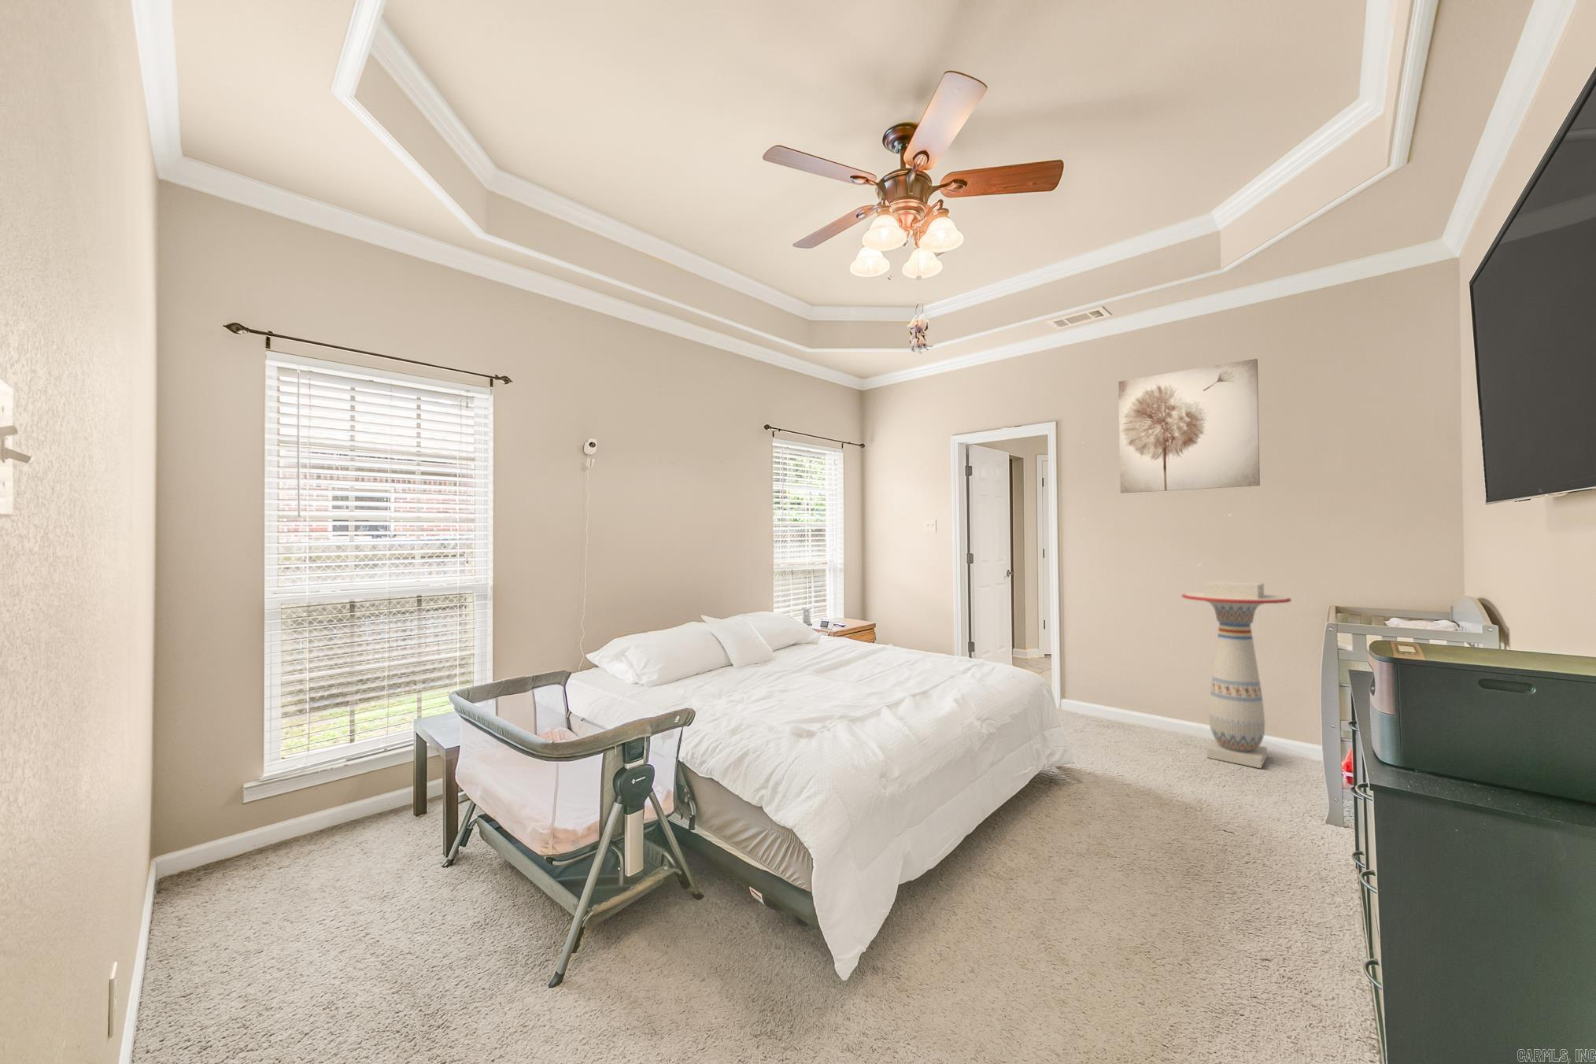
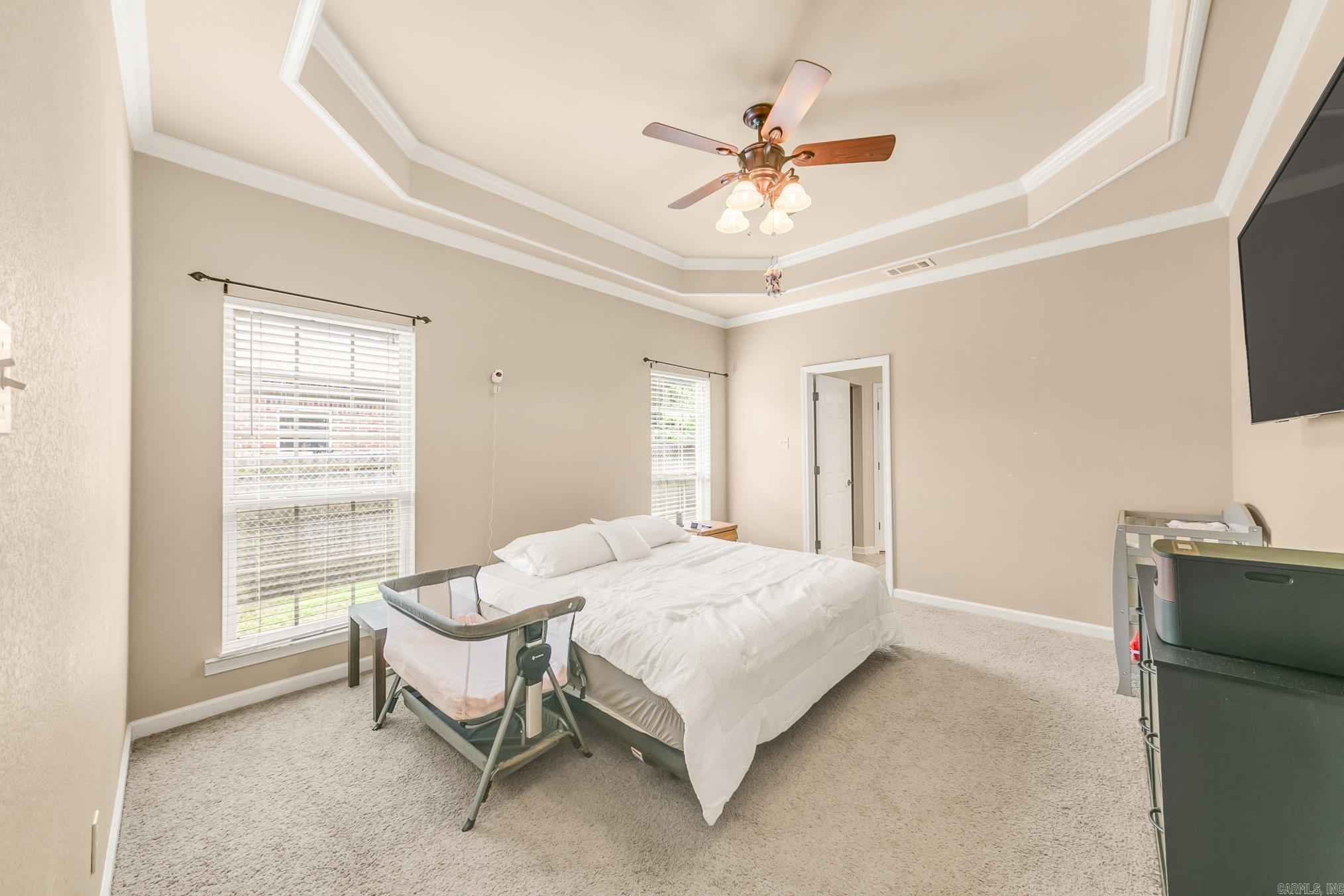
- pedestal table [1180,581,1292,768]
- wall art [1117,359,1261,494]
